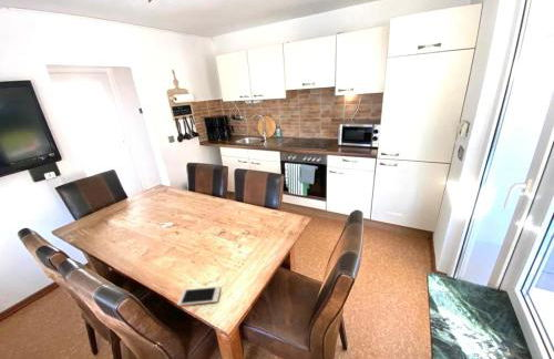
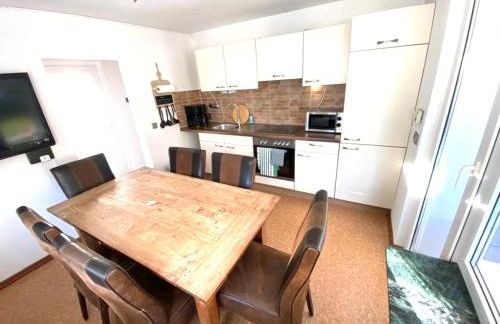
- cell phone [176,286,222,307]
